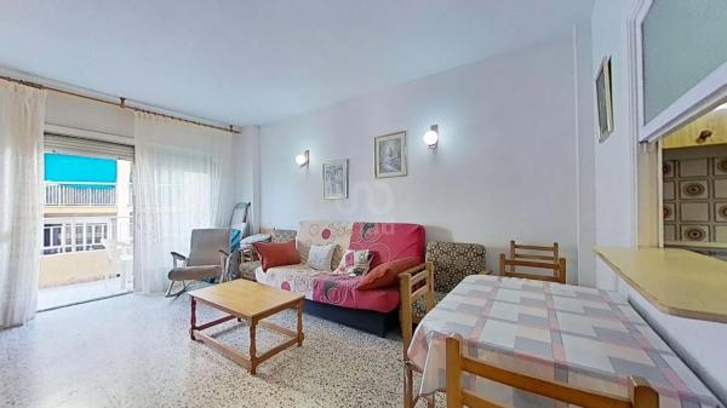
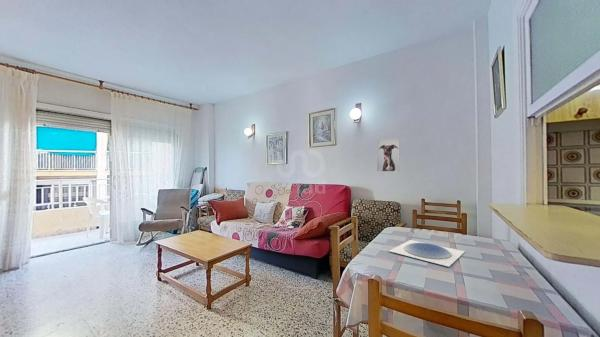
+ plate [388,239,466,268]
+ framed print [376,137,401,172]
